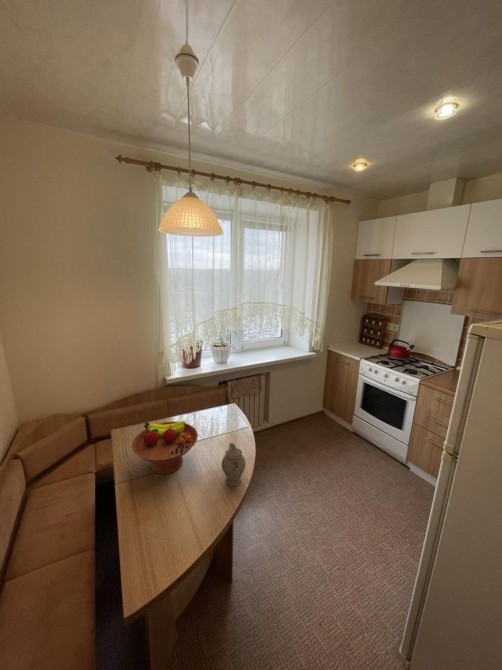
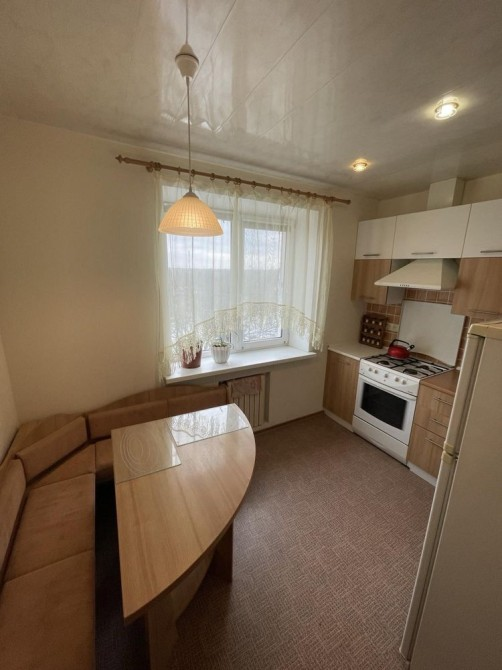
- fruit bowl [131,420,199,476]
- chinaware [221,441,247,487]
